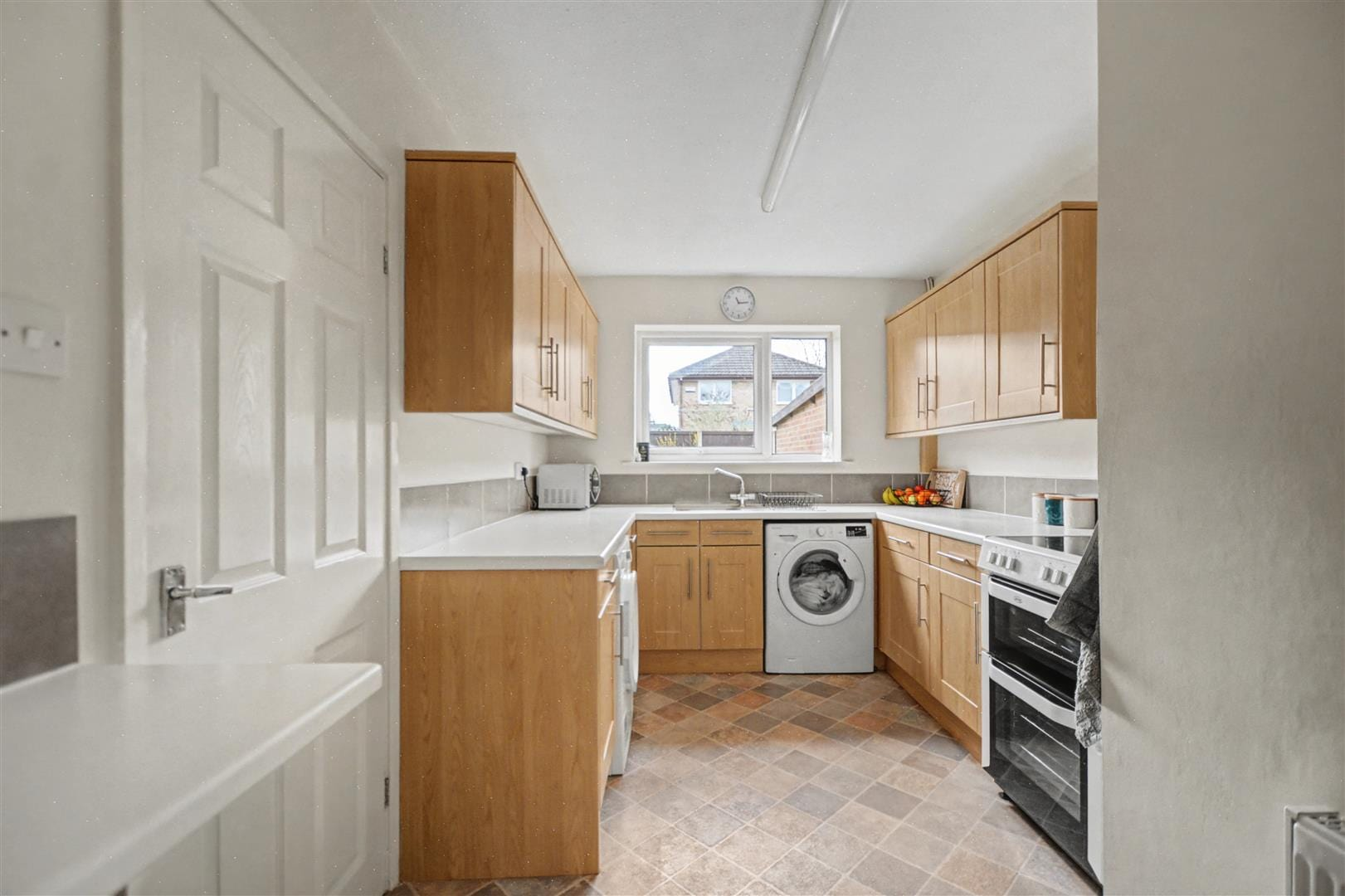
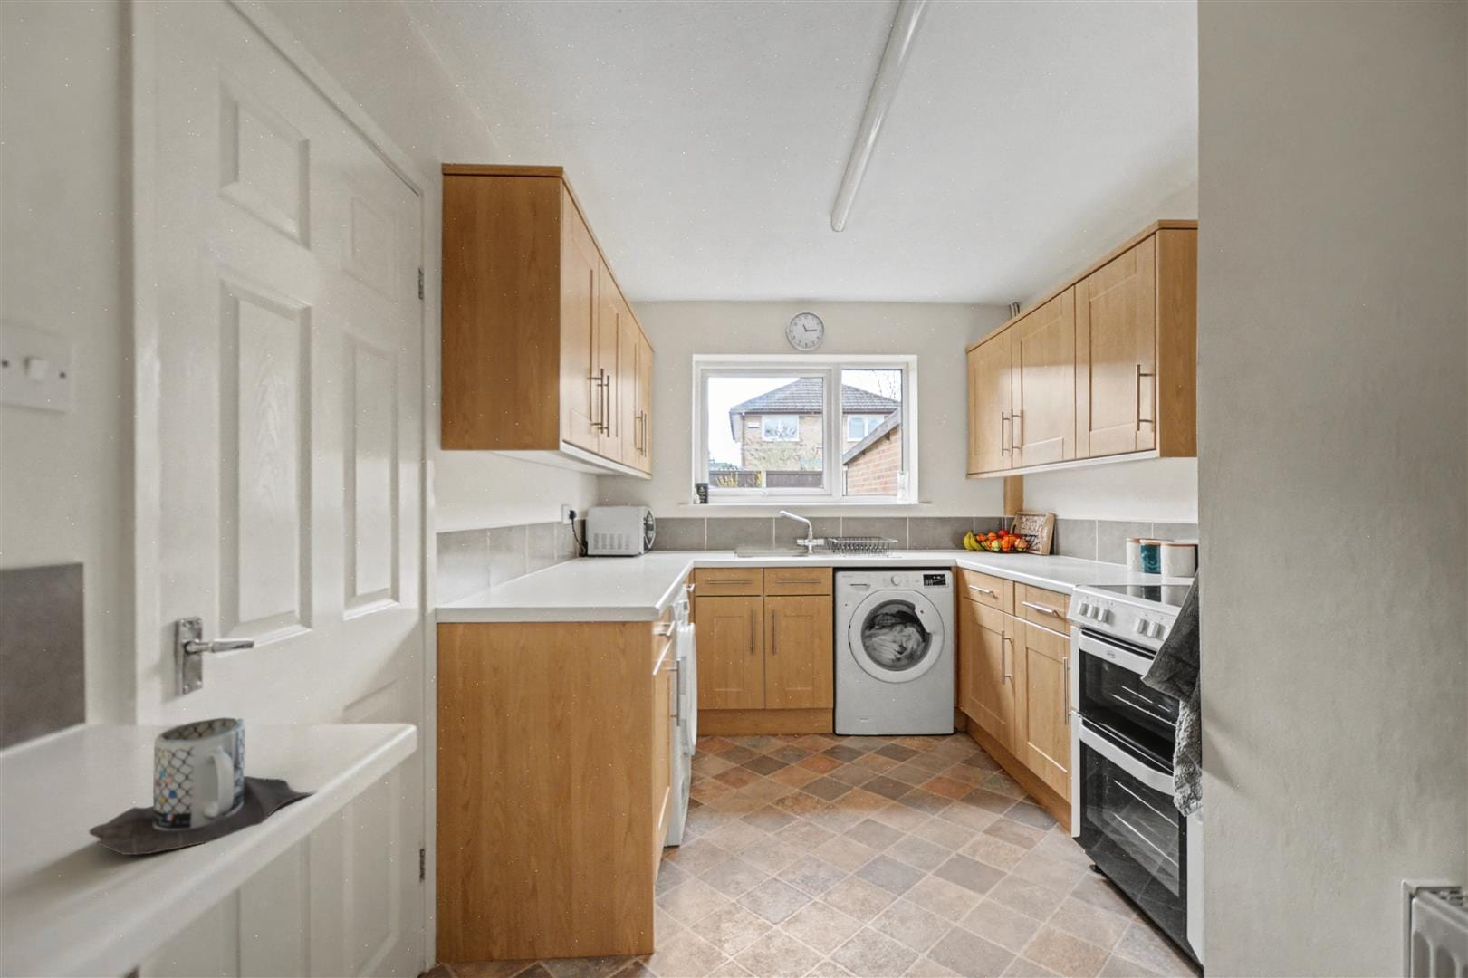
+ mug [87,716,318,856]
